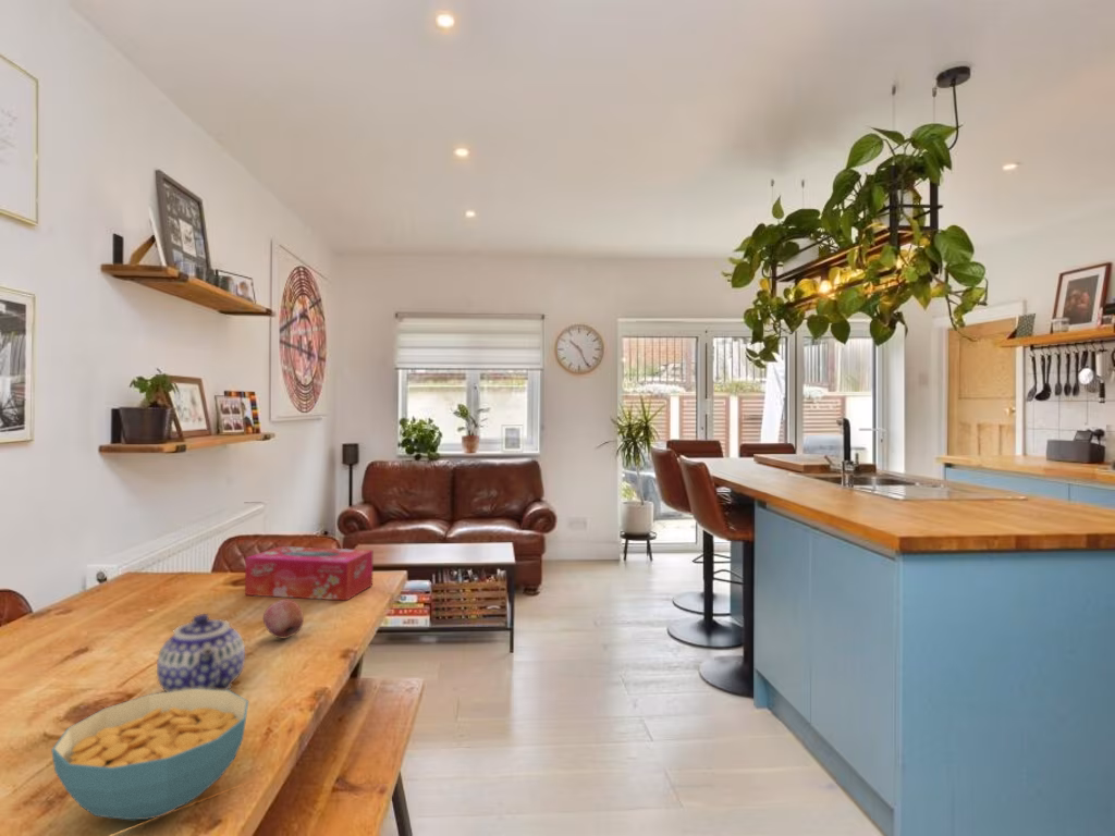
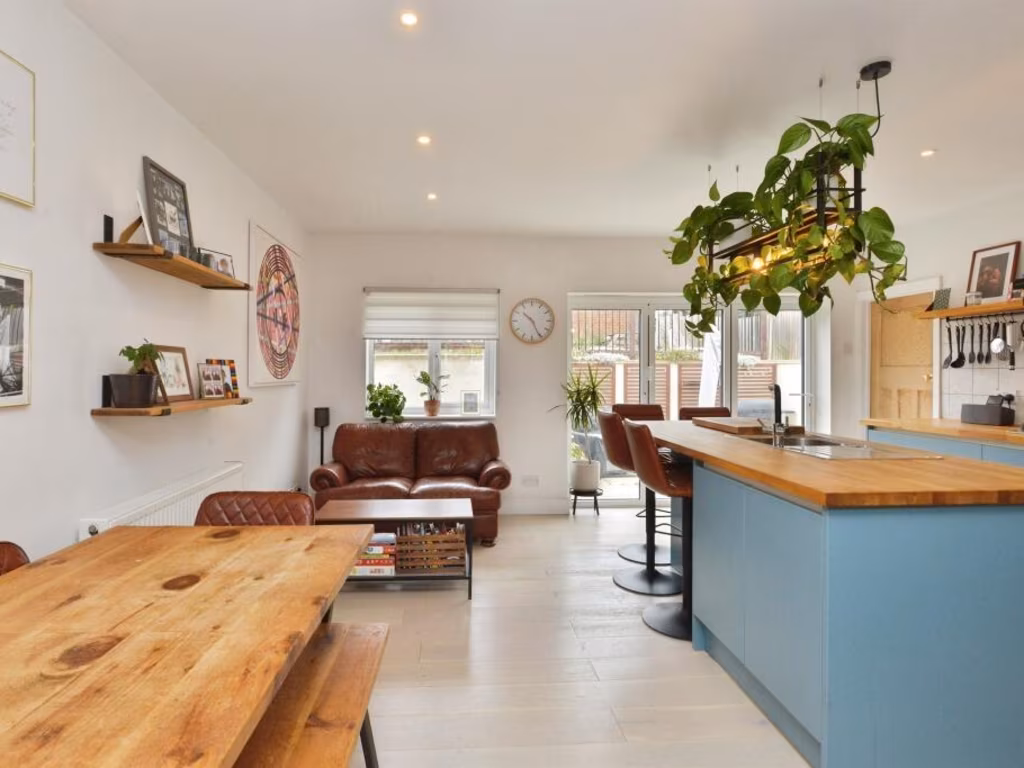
- tissue box [244,545,373,602]
- fruit [262,599,305,640]
- teapot [156,613,246,692]
- cereal bowl [50,688,249,822]
